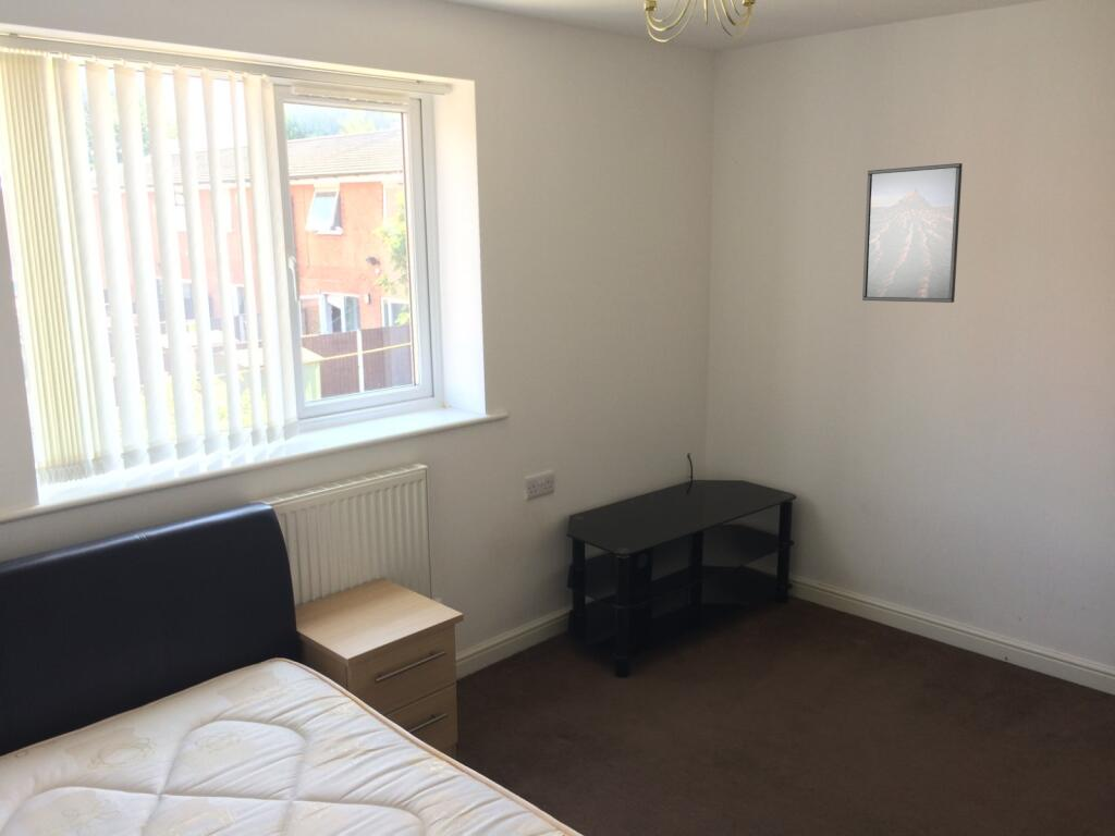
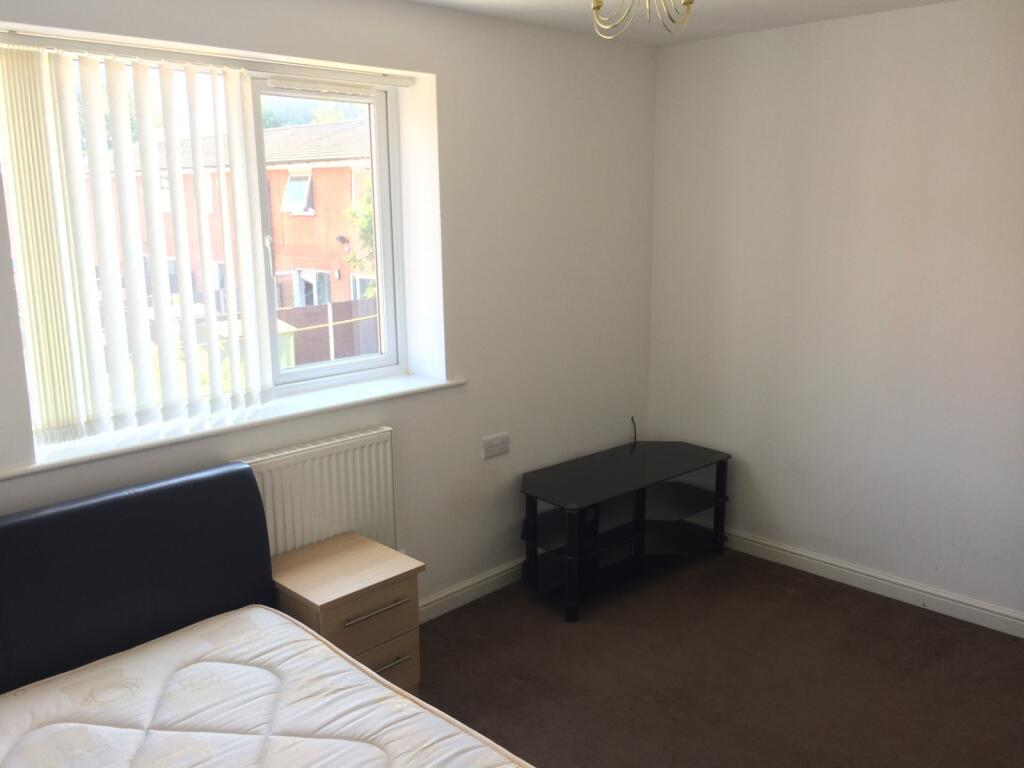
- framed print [861,162,964,304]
